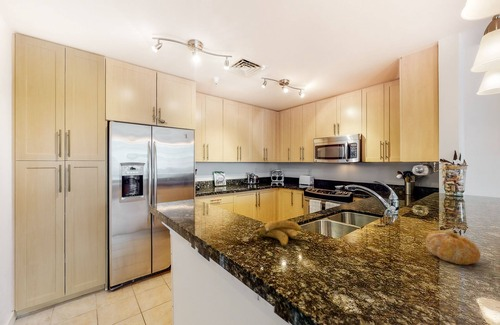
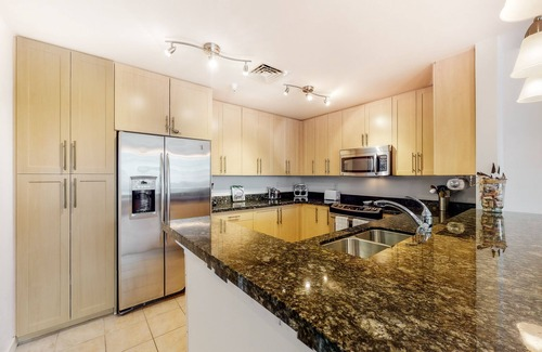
- fruit [425,229,481,266]
- banana [252,220,303,247]
